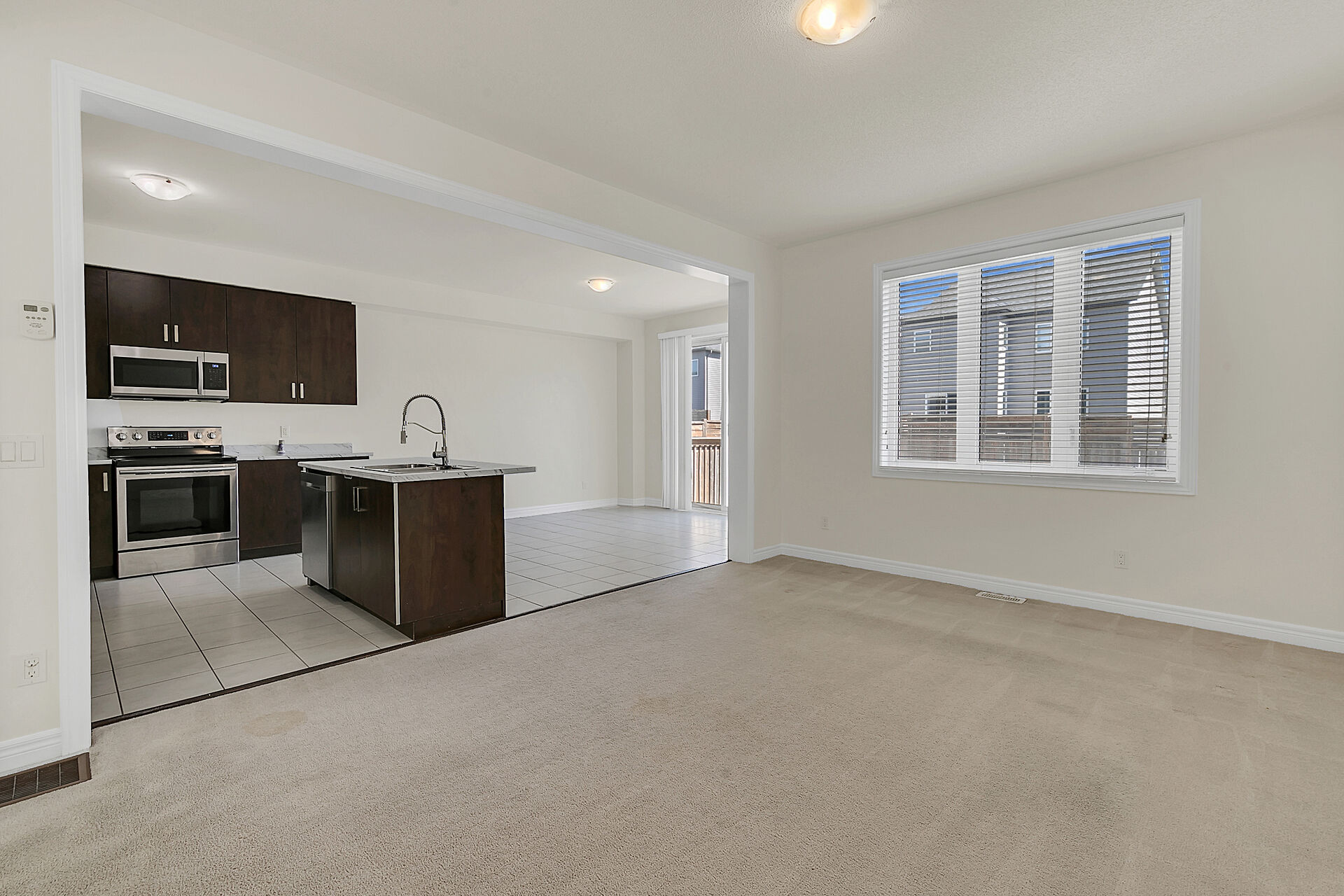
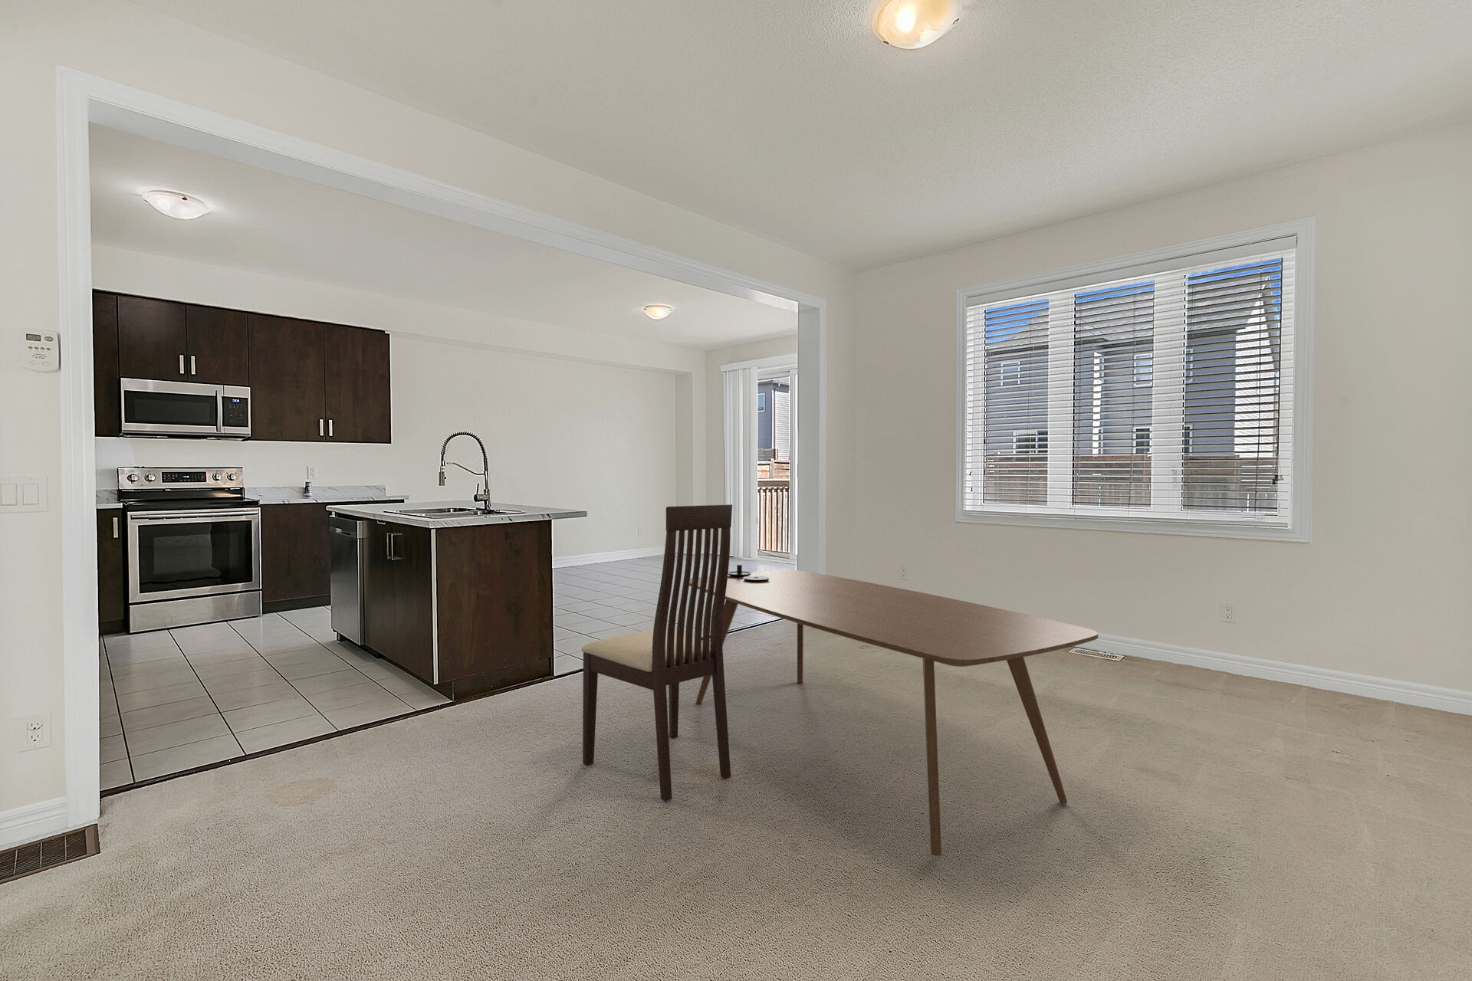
+ chair [582,504,733,801]
+ dining table [689,569,1099,857]
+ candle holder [727,564,770,581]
